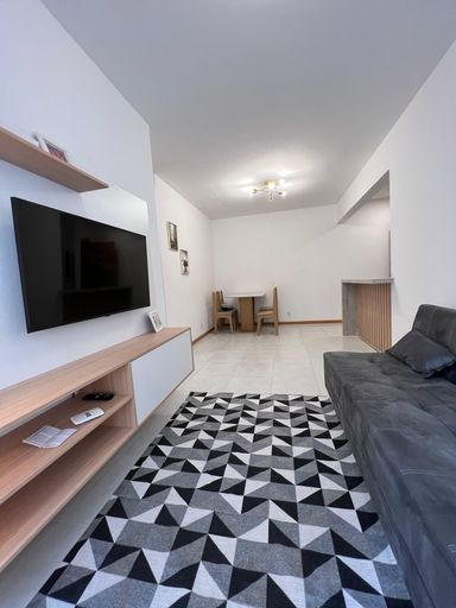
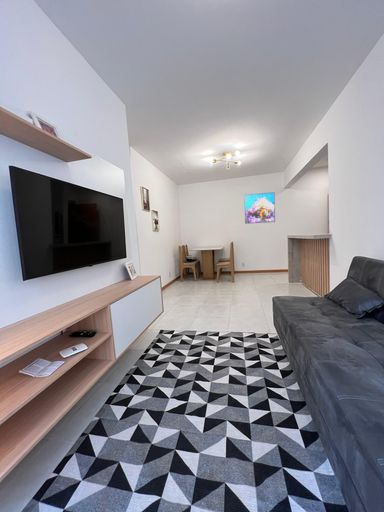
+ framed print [243,191,276,225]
